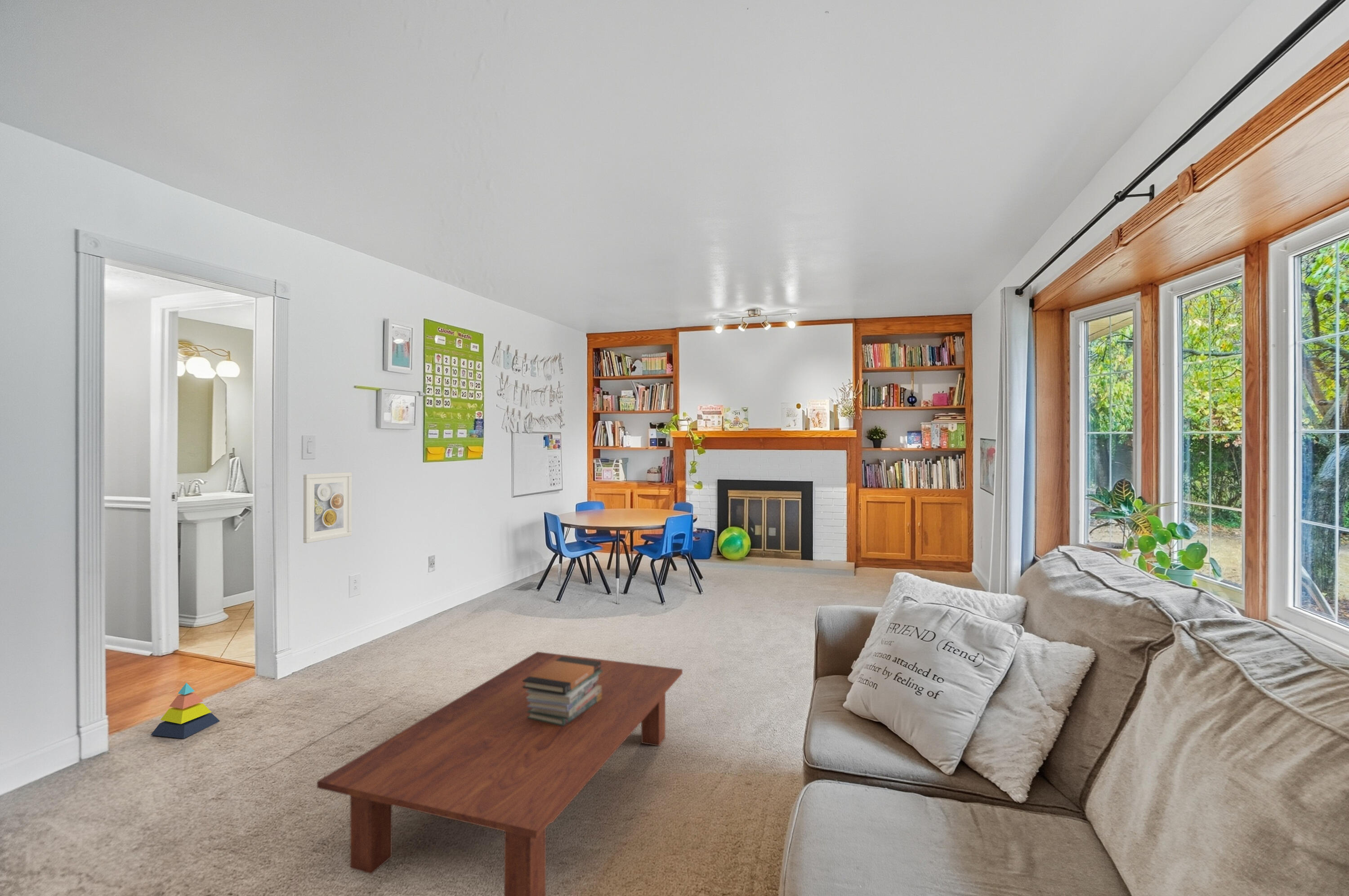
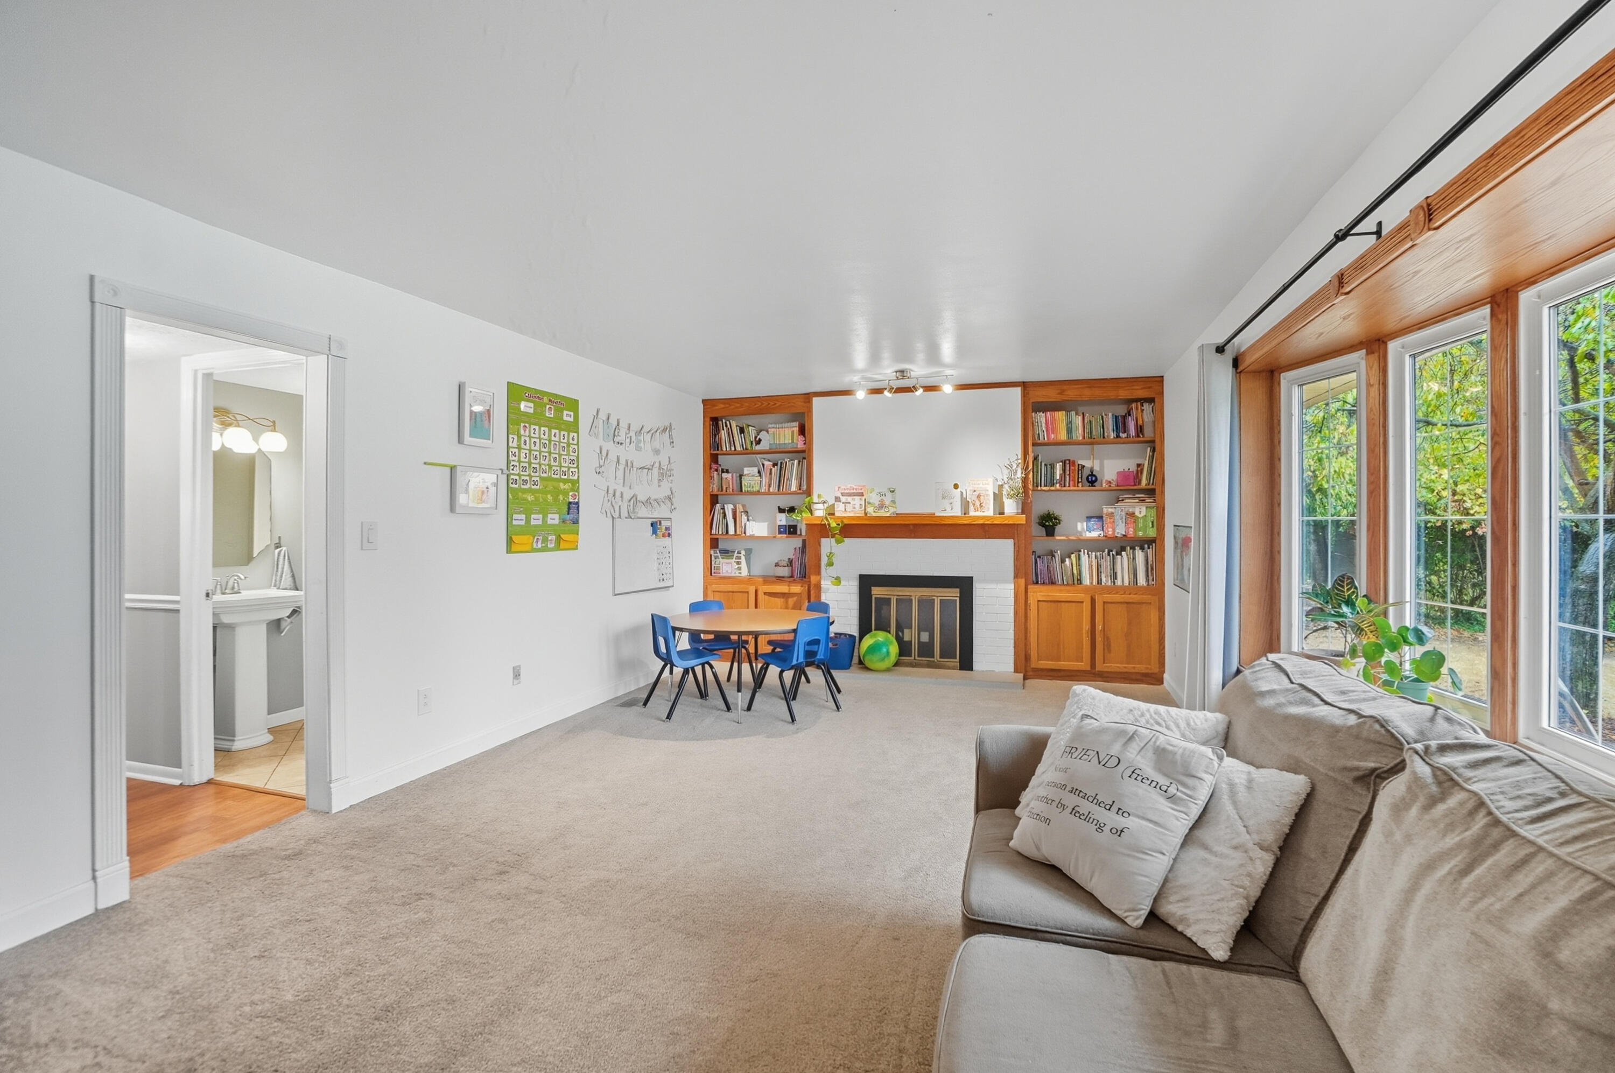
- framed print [303,472,352,544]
- book stack [523,656,603,726]
- stacking toy [150,682,220,739]
- coffee table [317,651,683,896]
